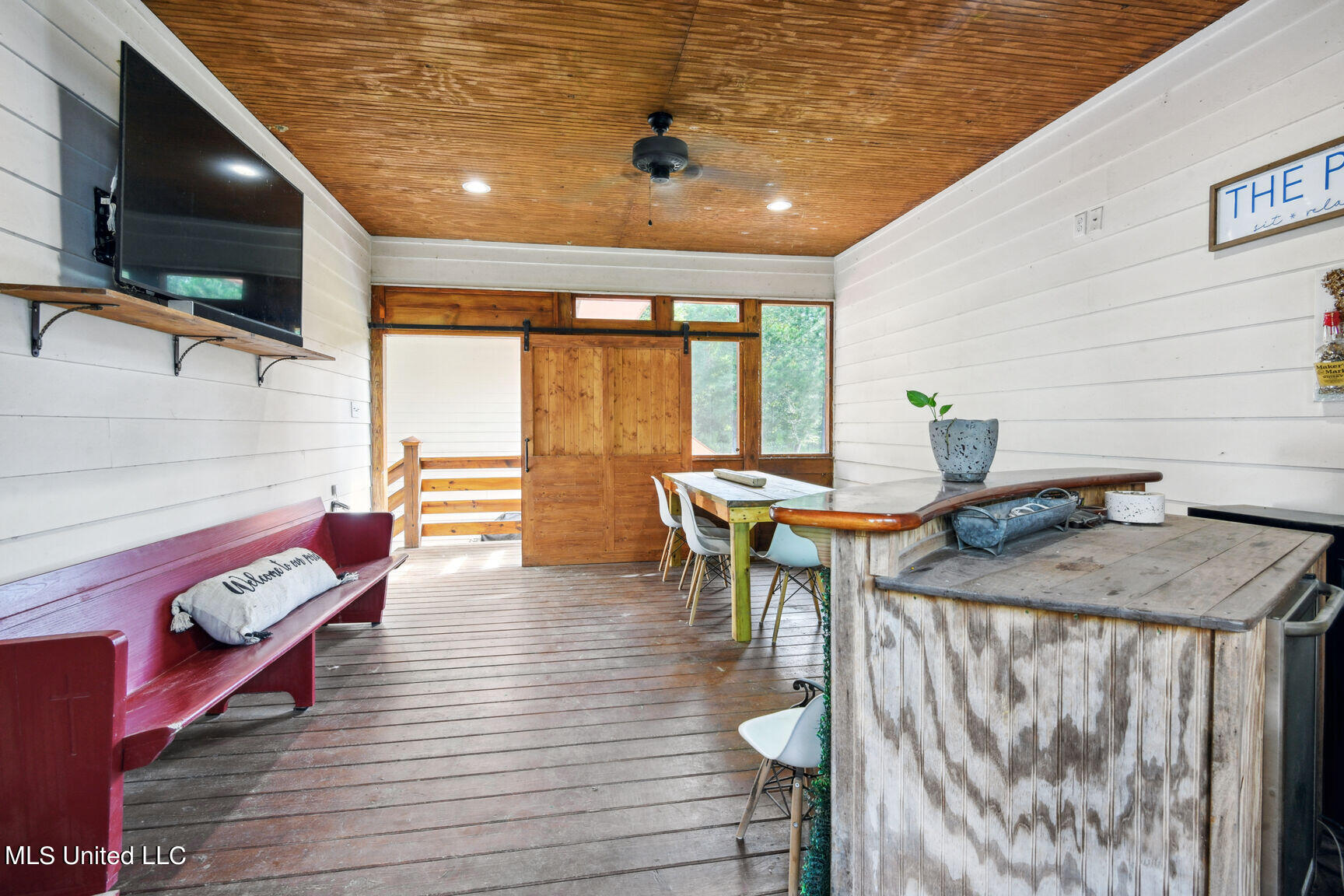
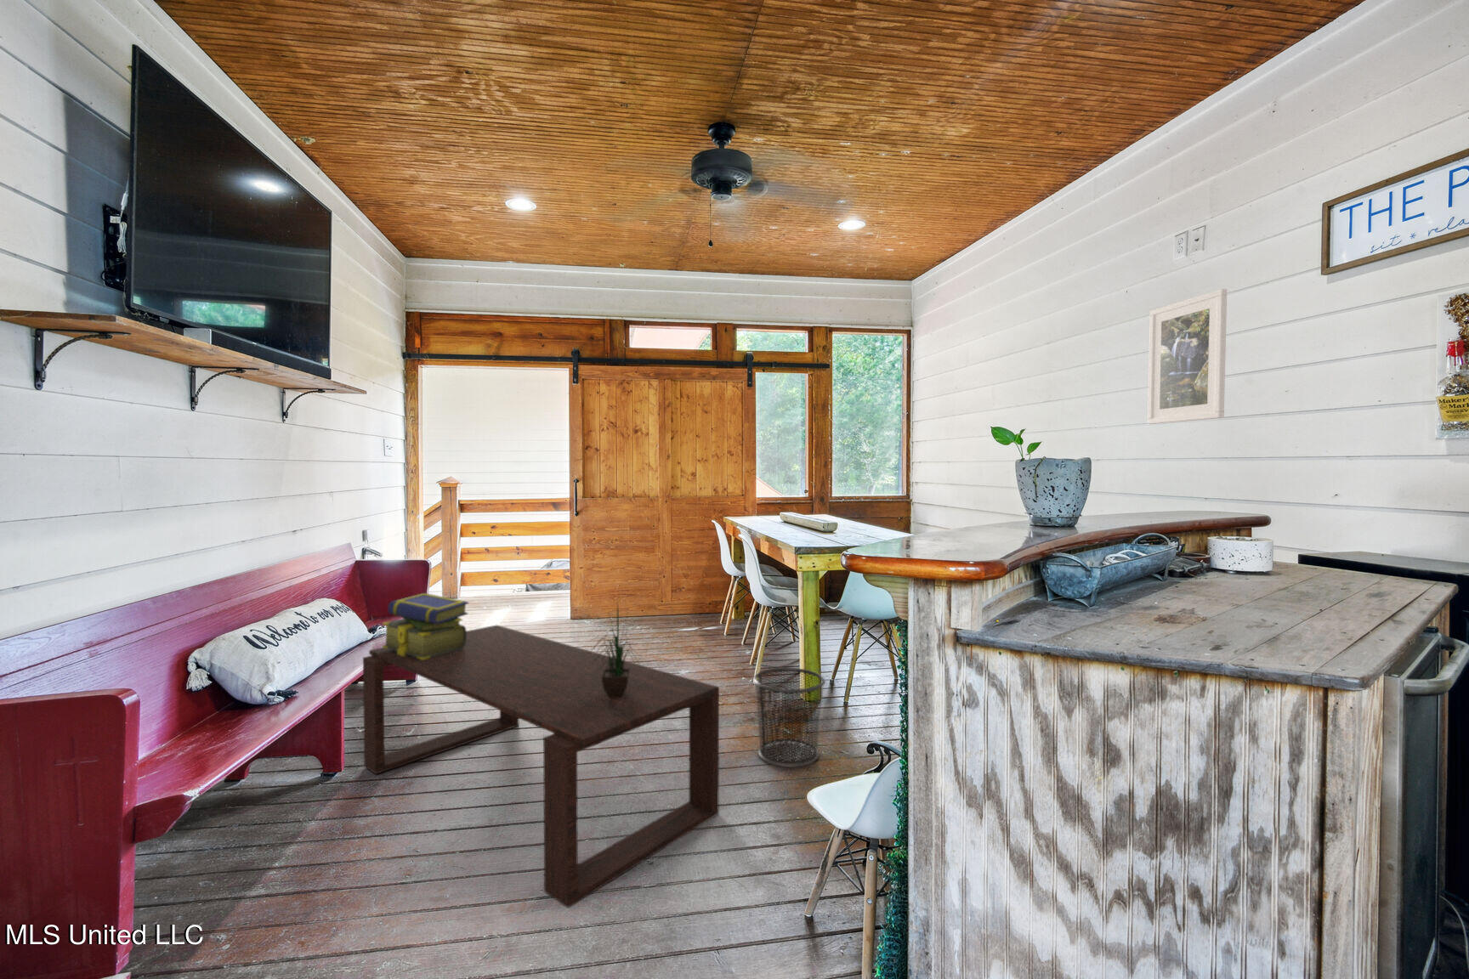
+ waste bin [752,668,826,768]
+ coffee table [362,624,720,908]
+ stack of books [381,592,469,660]
+ potted plant [588,598,642,698]
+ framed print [1147,288,1227,425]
